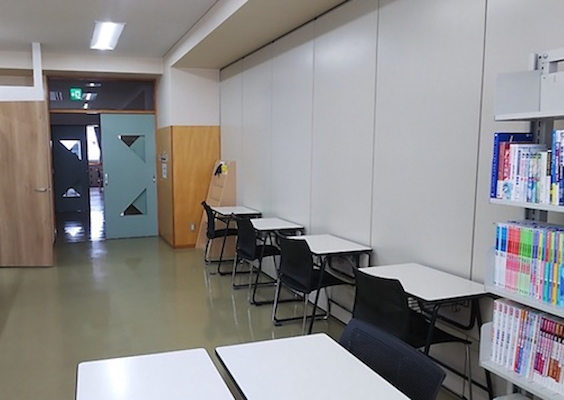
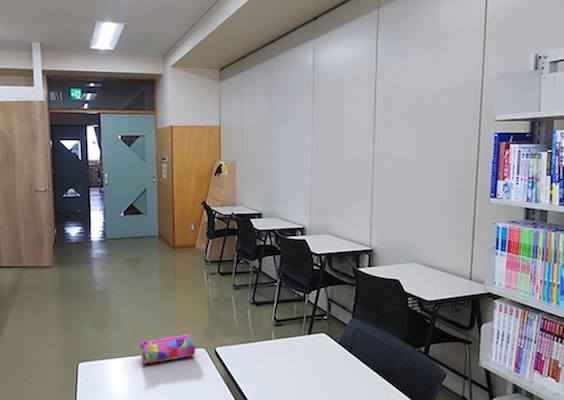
+ pencil case [138,333,196,365]
